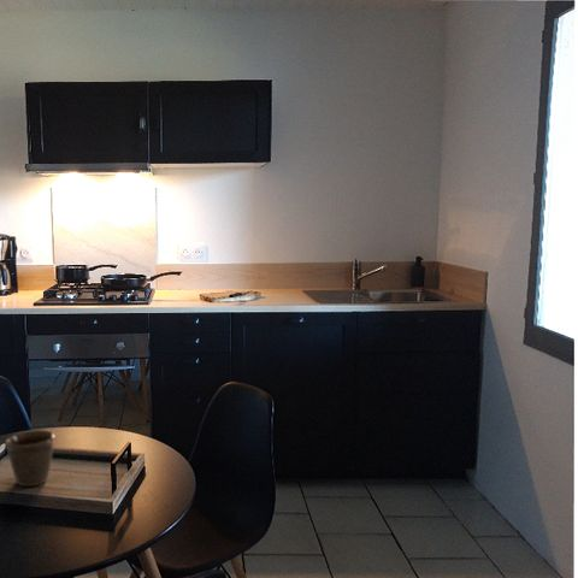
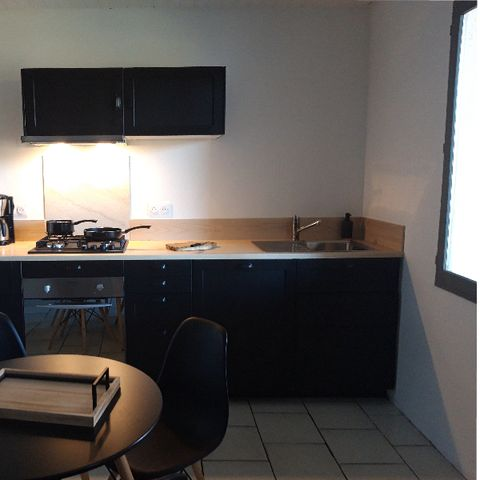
- mug [4,429,57,488]
